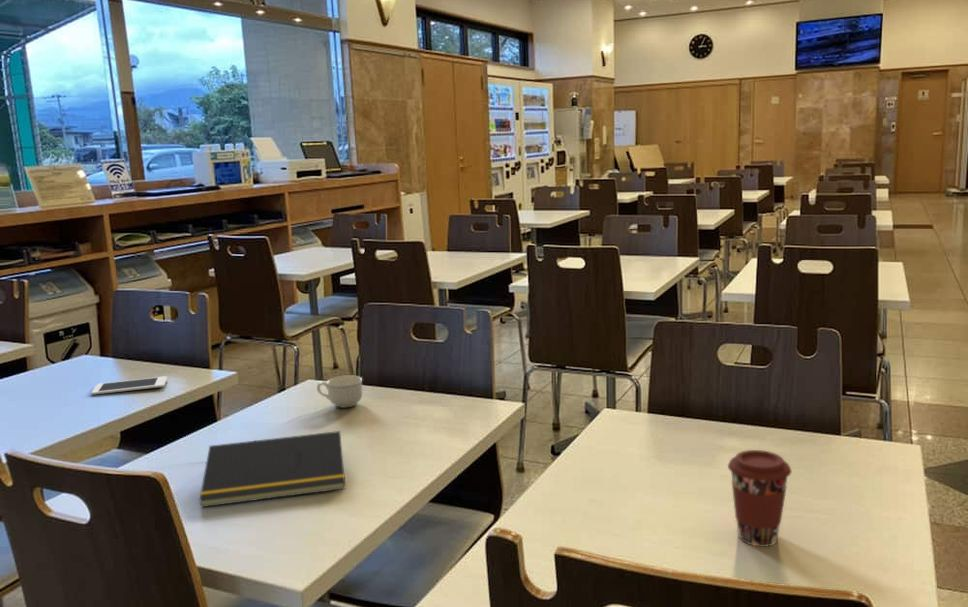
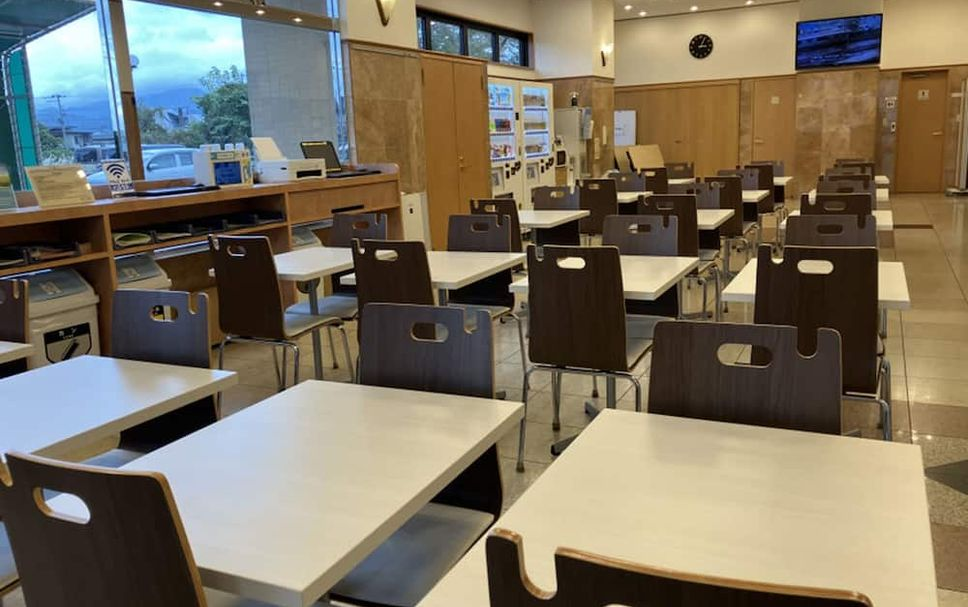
- notepad [198,430,346,508]
- coffee cup [727,449,792,548]
- cell phone [90,375,168,396]
- cup [316,374,363,409]
